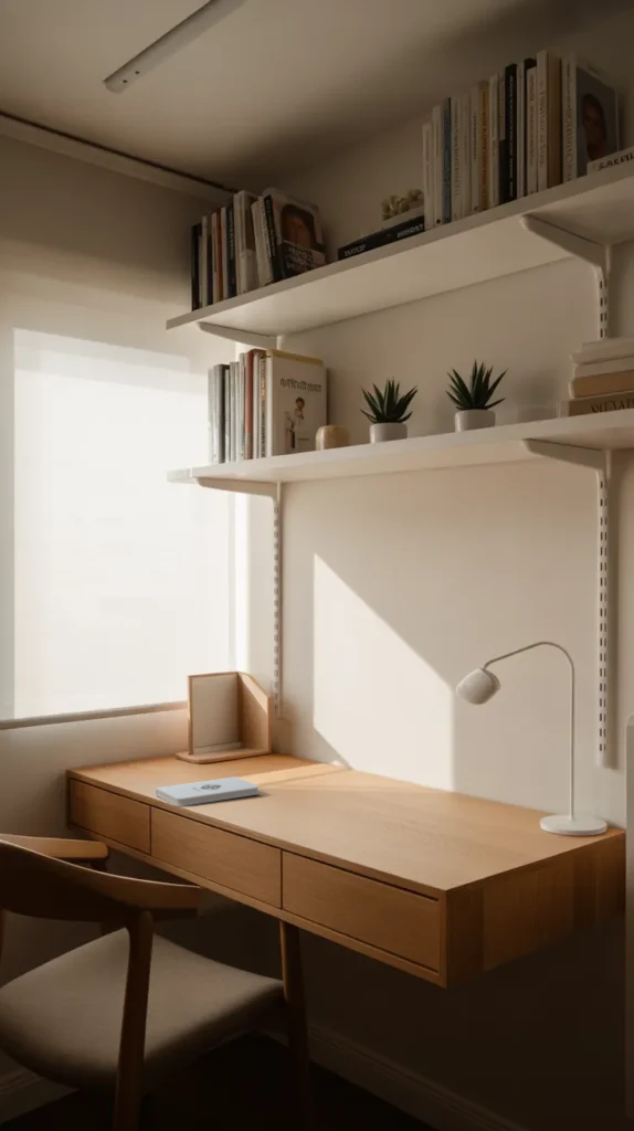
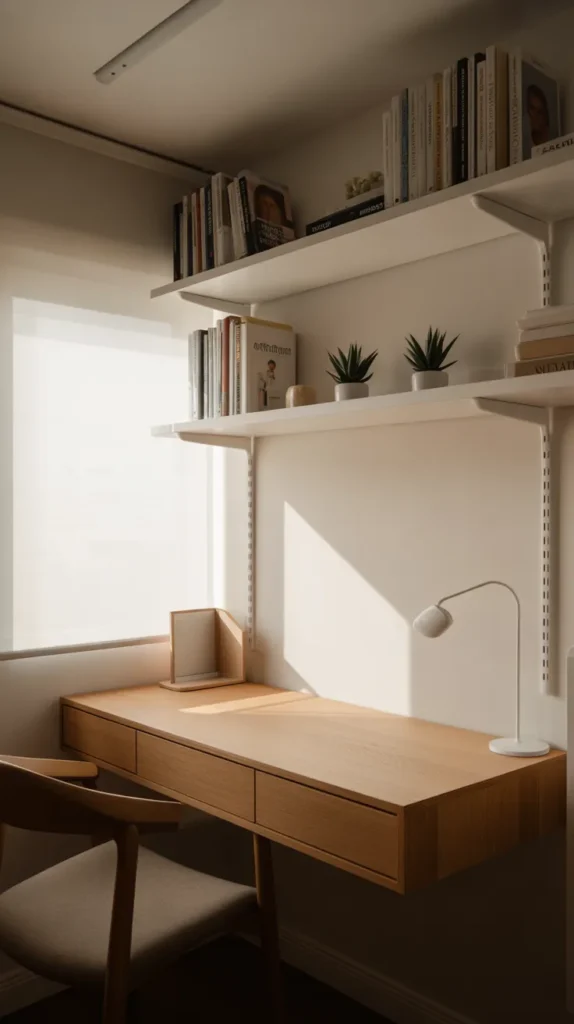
- notepad [155,775,260,807]
